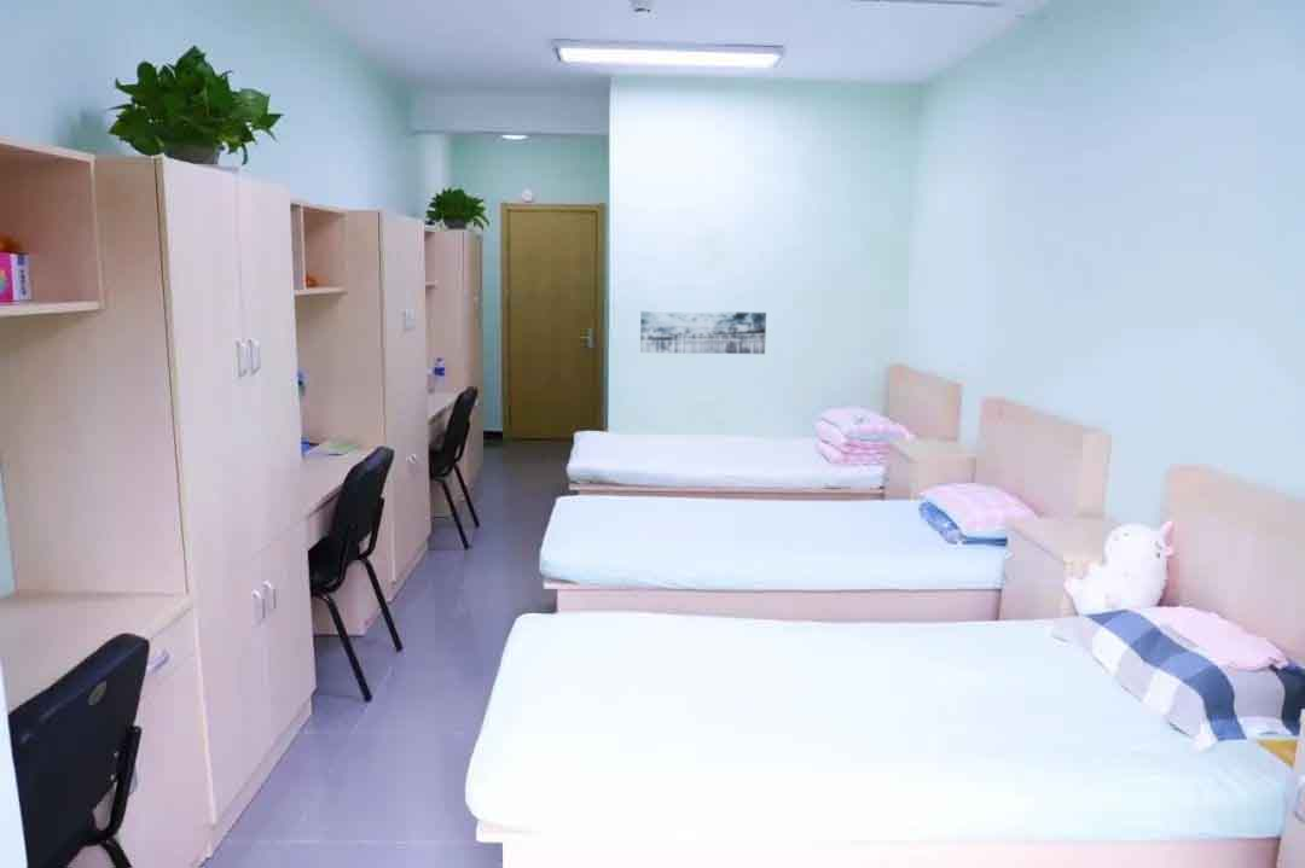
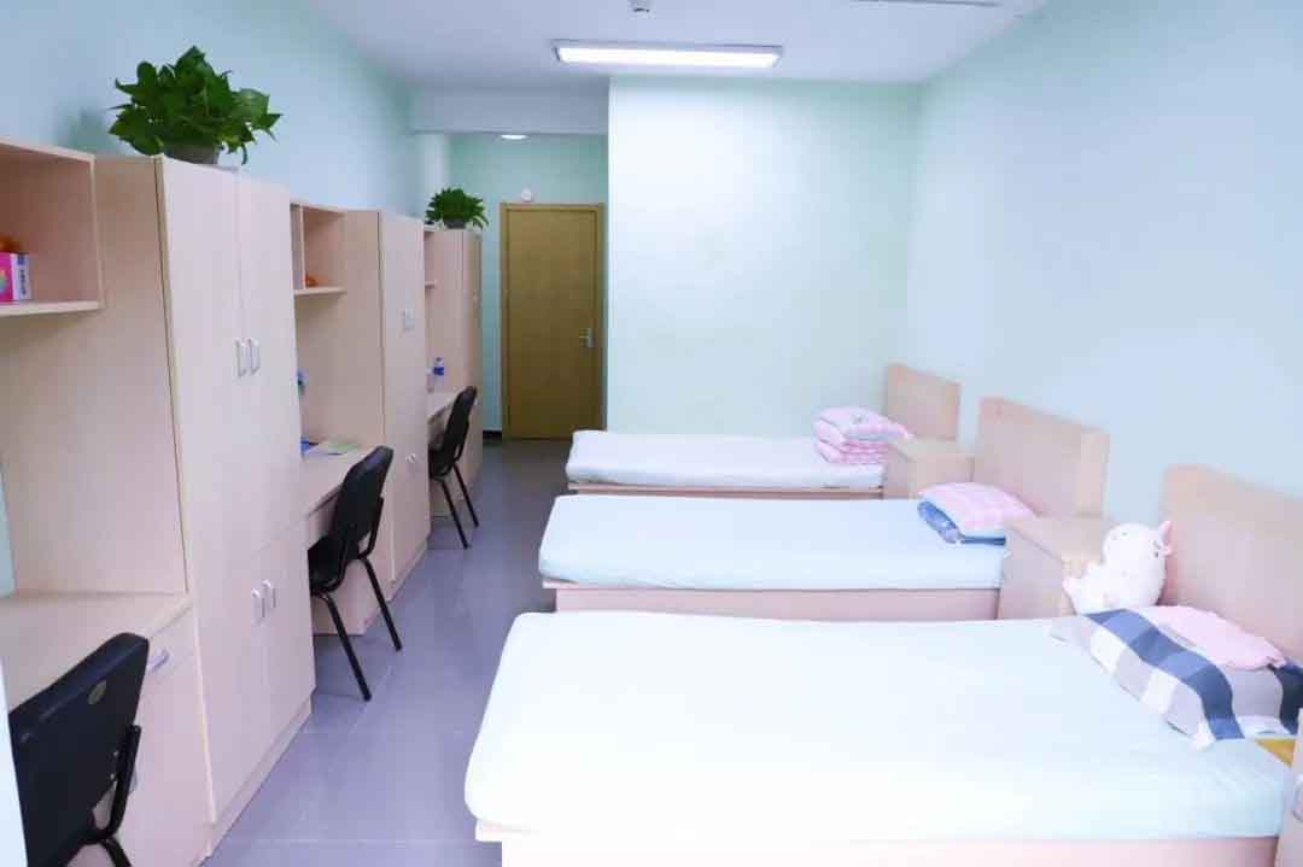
- wall art [639,309,767,355]
